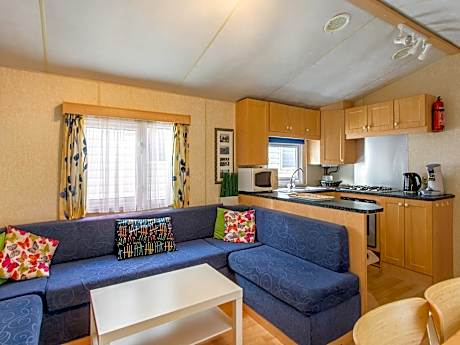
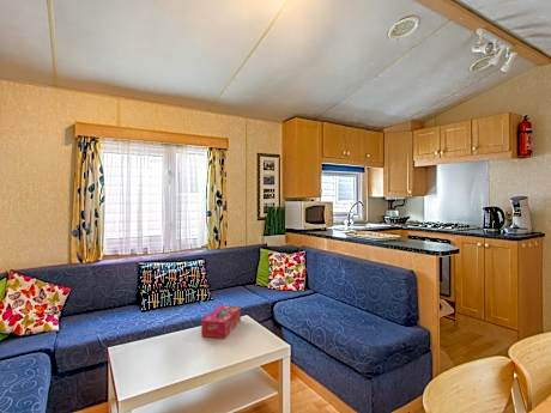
+ tissue box [200,304,242,340]
